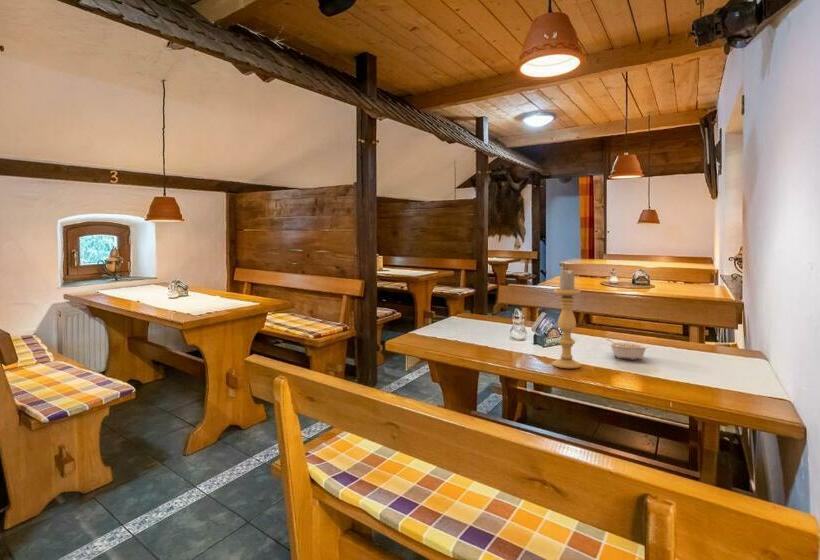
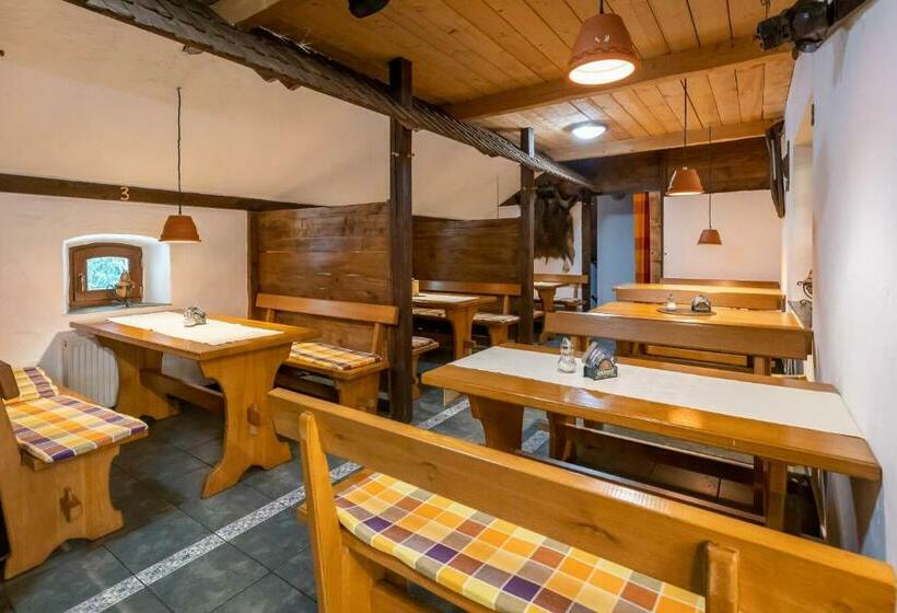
- candle holder [552,267,582,369]
- legume [605,338,650,361]
